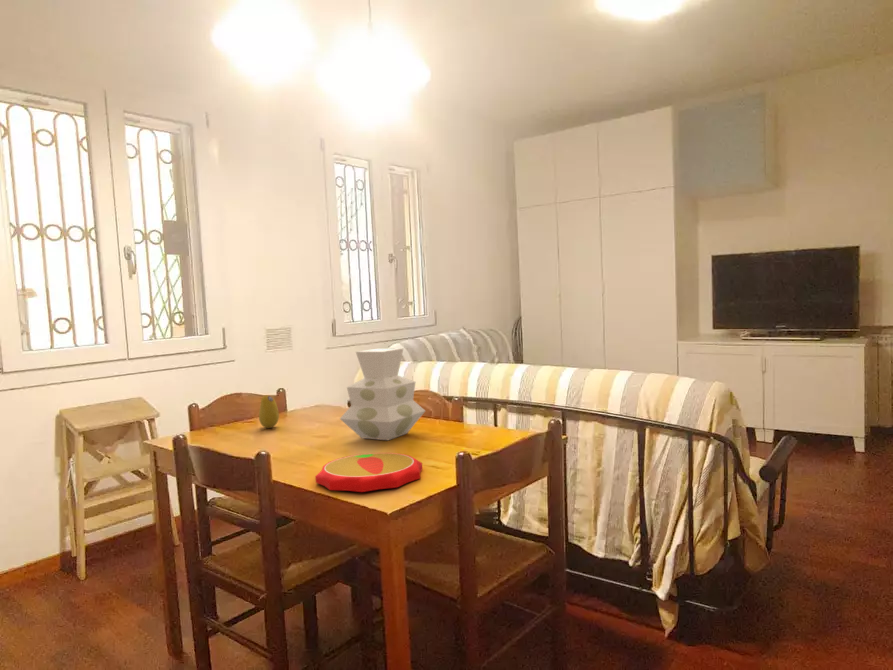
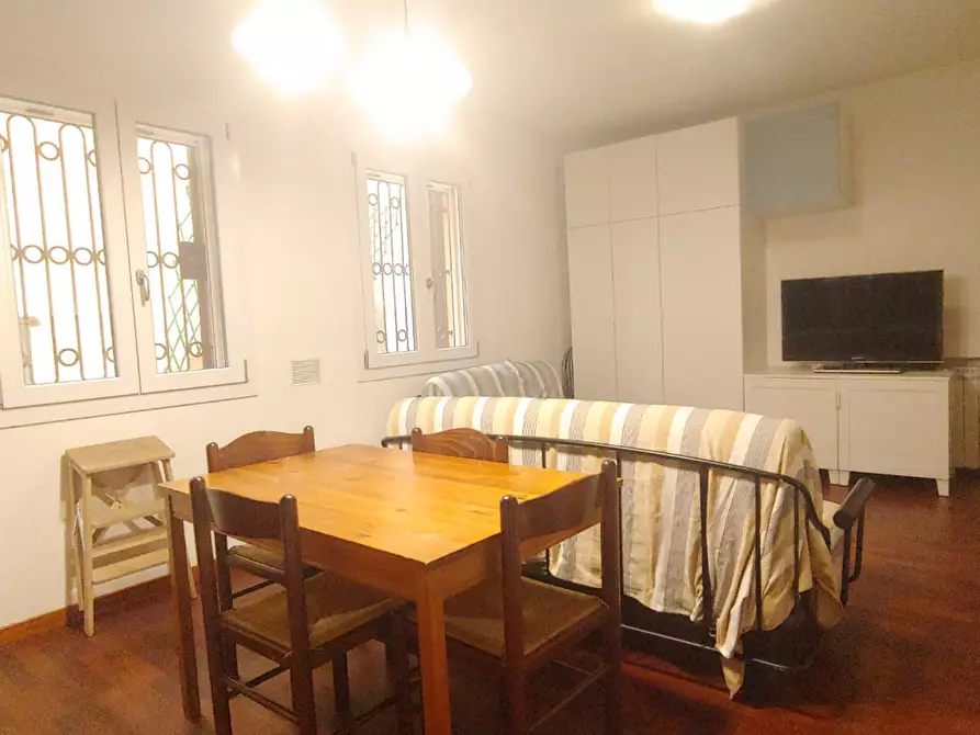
- vase [339,348,426,441]
- plate [314,452,423,493]
- fruit [258,394,280,429]
